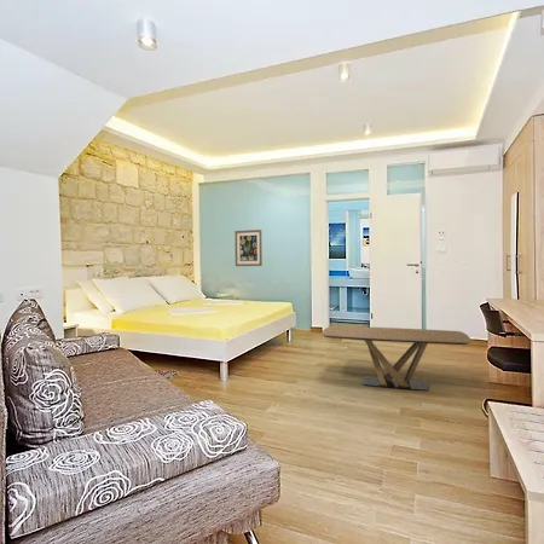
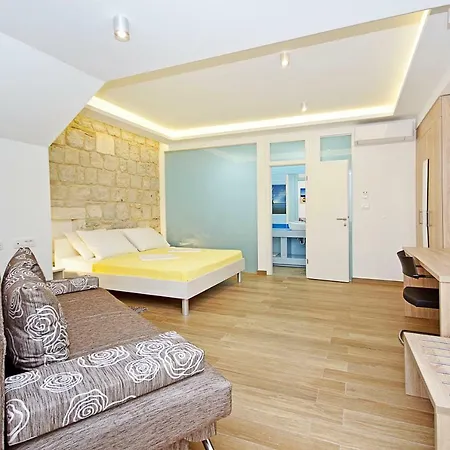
- wall art [233,228,264,267]
- coffee table [320,325,471,392]
